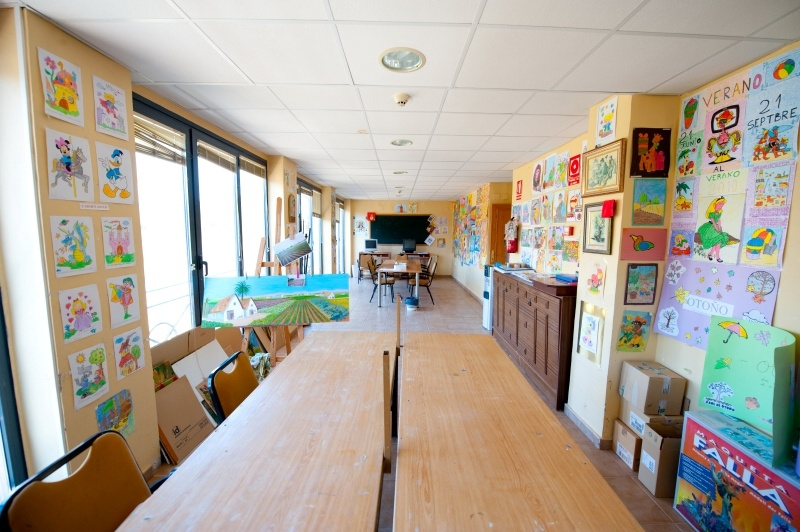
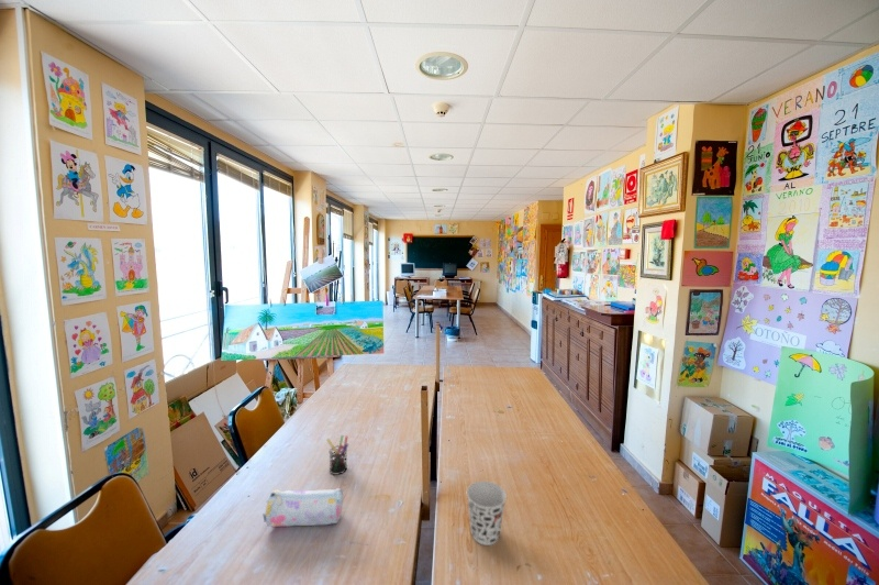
+ cup [466,479,508,547]
+ pen holder [325,434,349,475]
+ pencil case [263,487,344,528]
